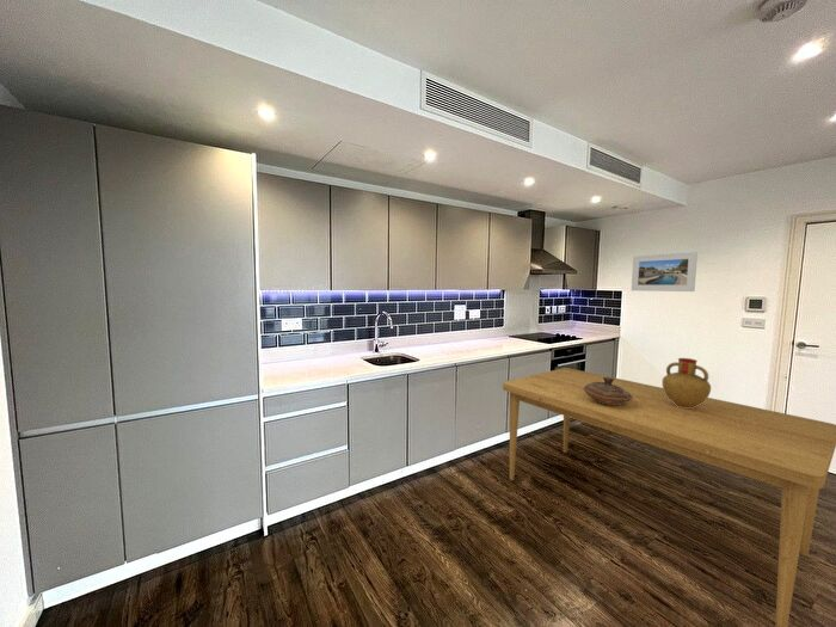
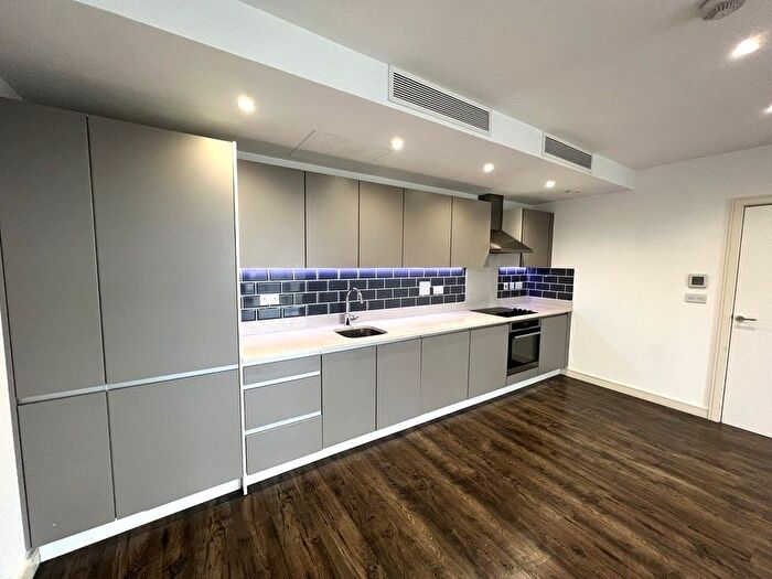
- decorative bowl [584,376,633,405]
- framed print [631,251,699,293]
- vase [662,357,712,408]
- dining table [502,367,836,627]
